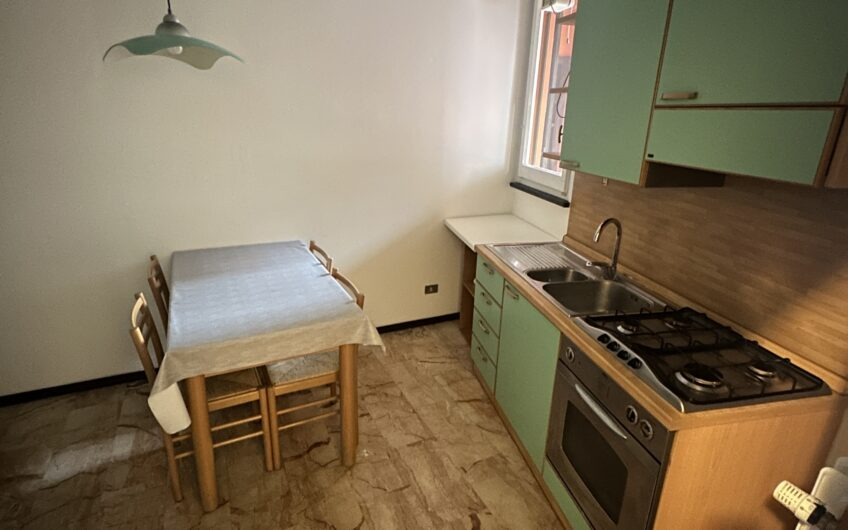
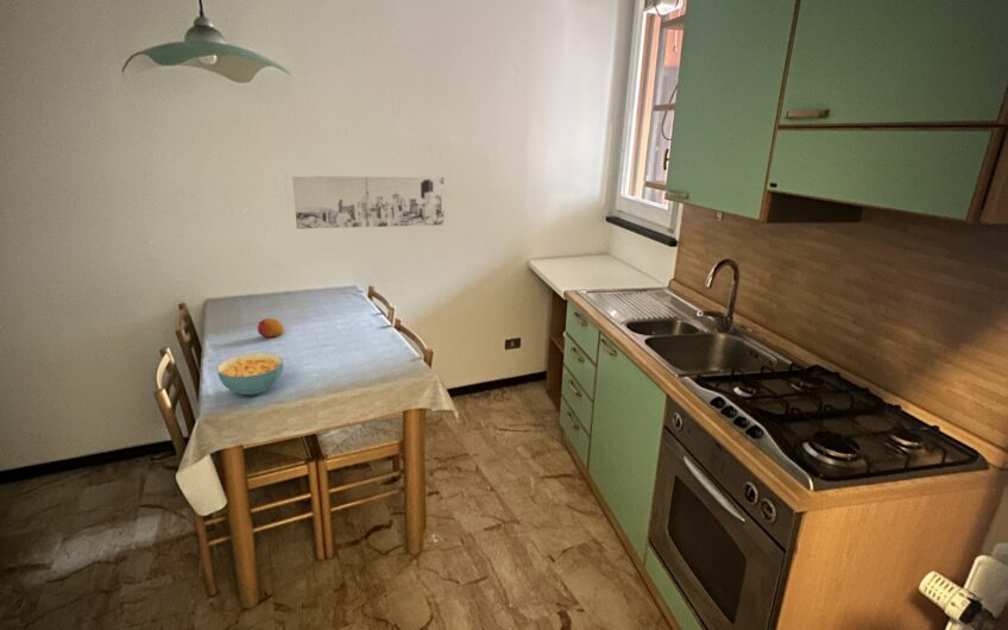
+ cereal bowl [215,352,284,396]
+ wall art [291,175,445,229]
+ fruit [257,317,285,339]
